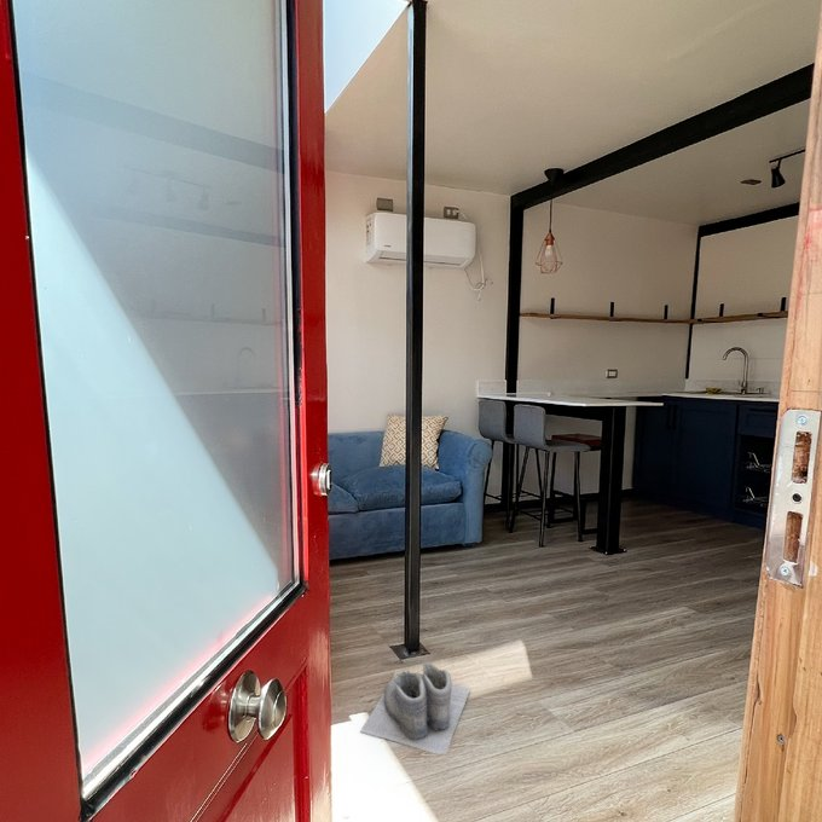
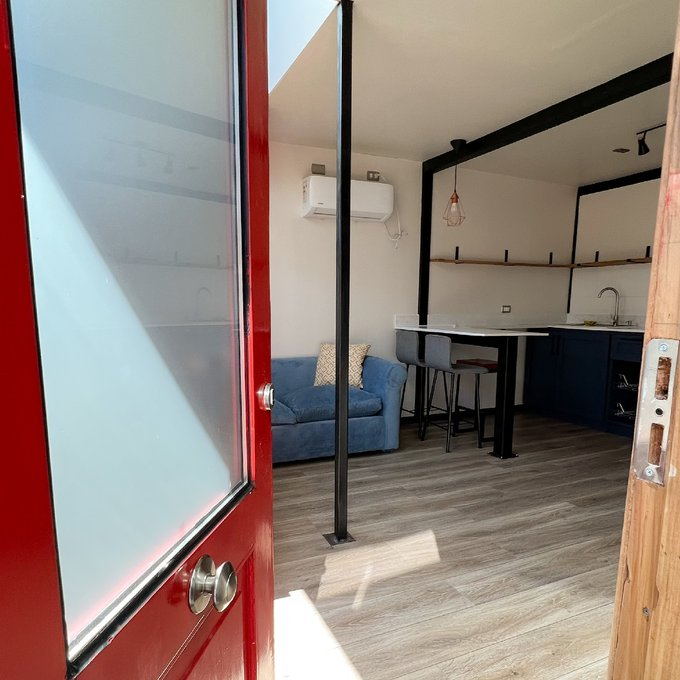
- boots [359,660,471,756]
